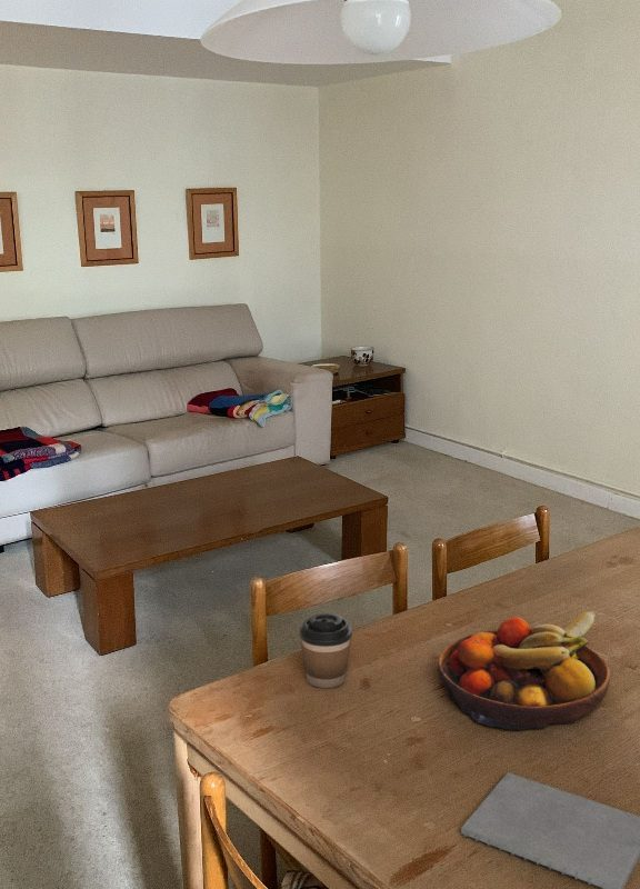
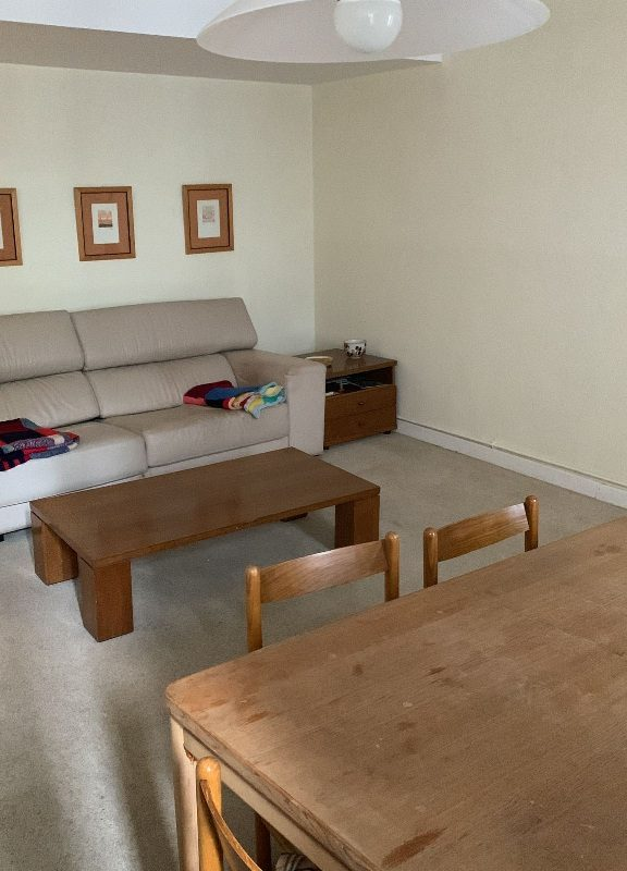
- coffee cup [299,612,353,689]
- notepad [460,771,640,889]
- fruit bowl [437,610,611,731]
